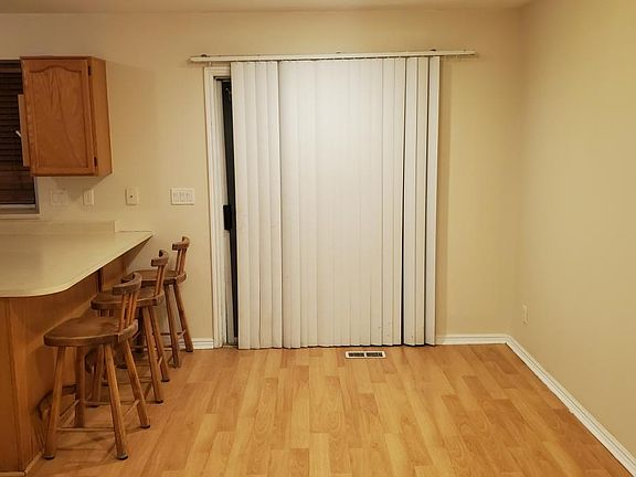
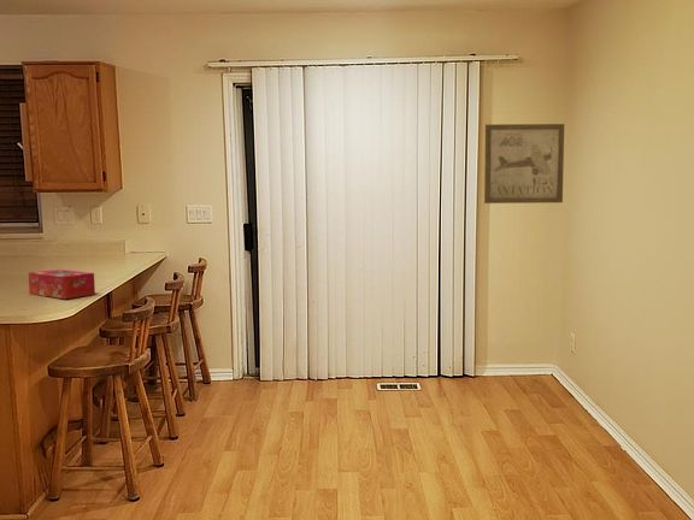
+ tissue box [28,268,96,300]
+ wall art [483,123,565,205]
